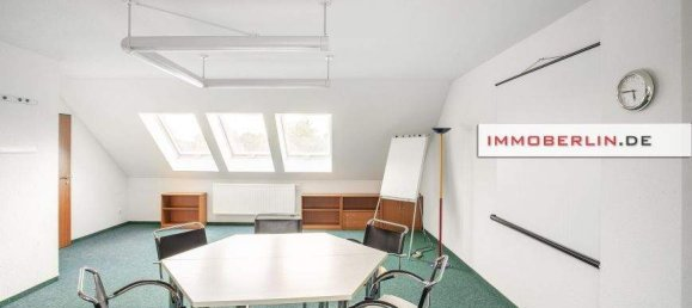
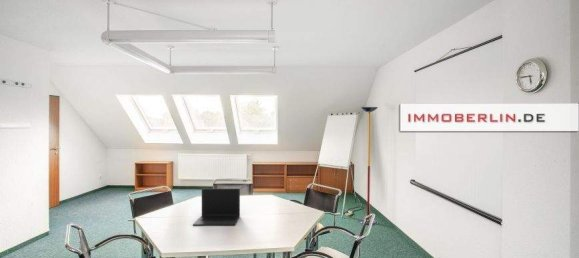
+ laptop [192,188,241,227]
